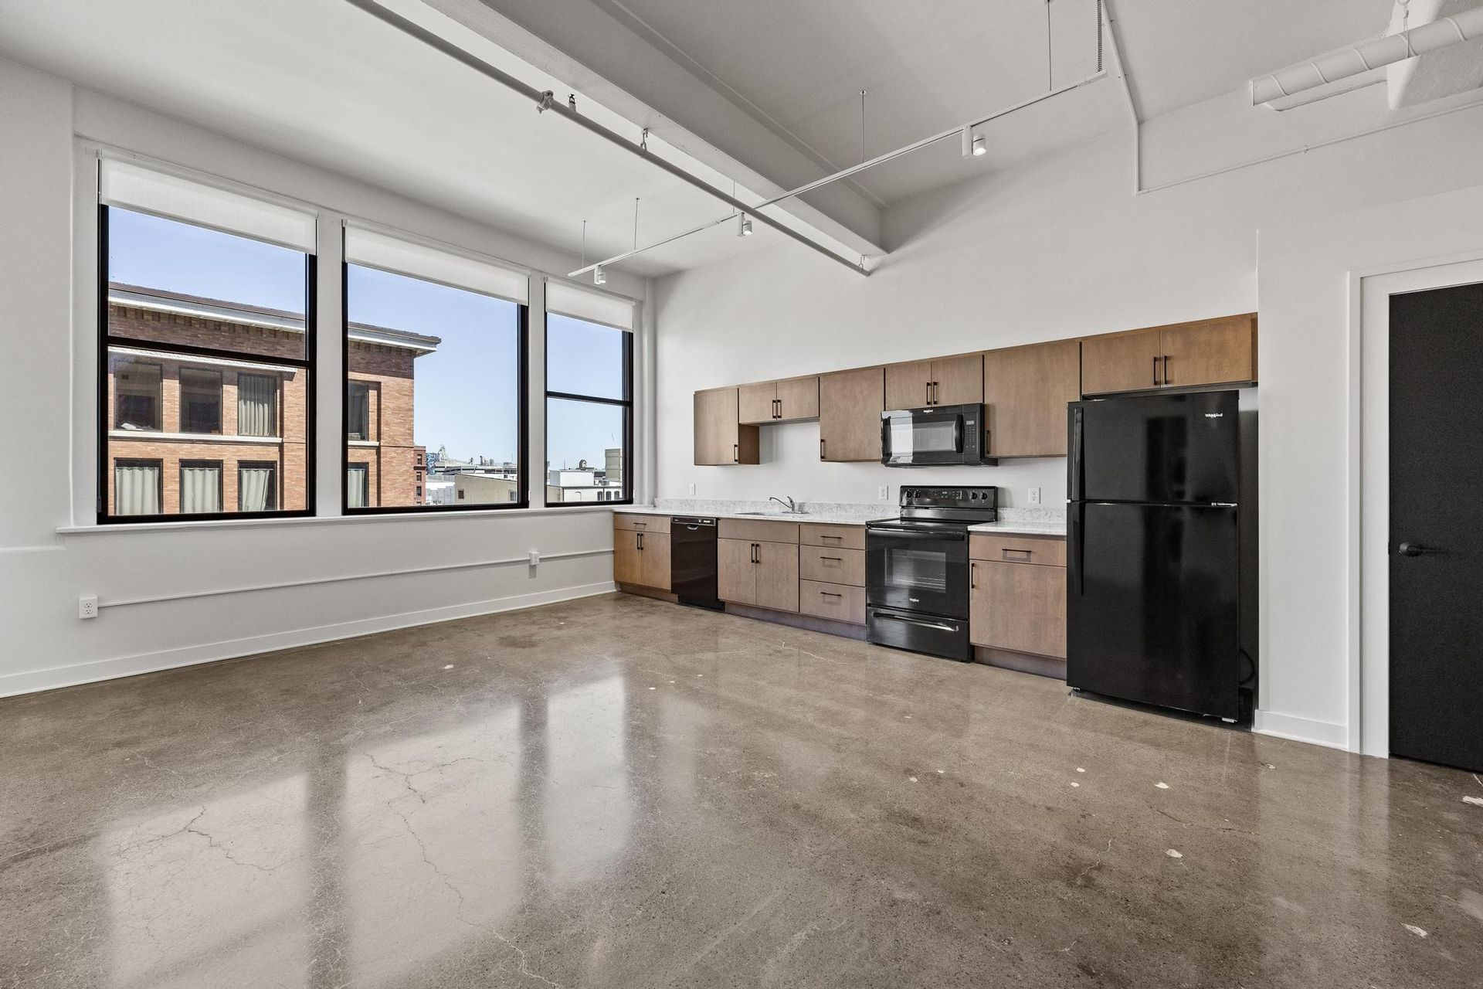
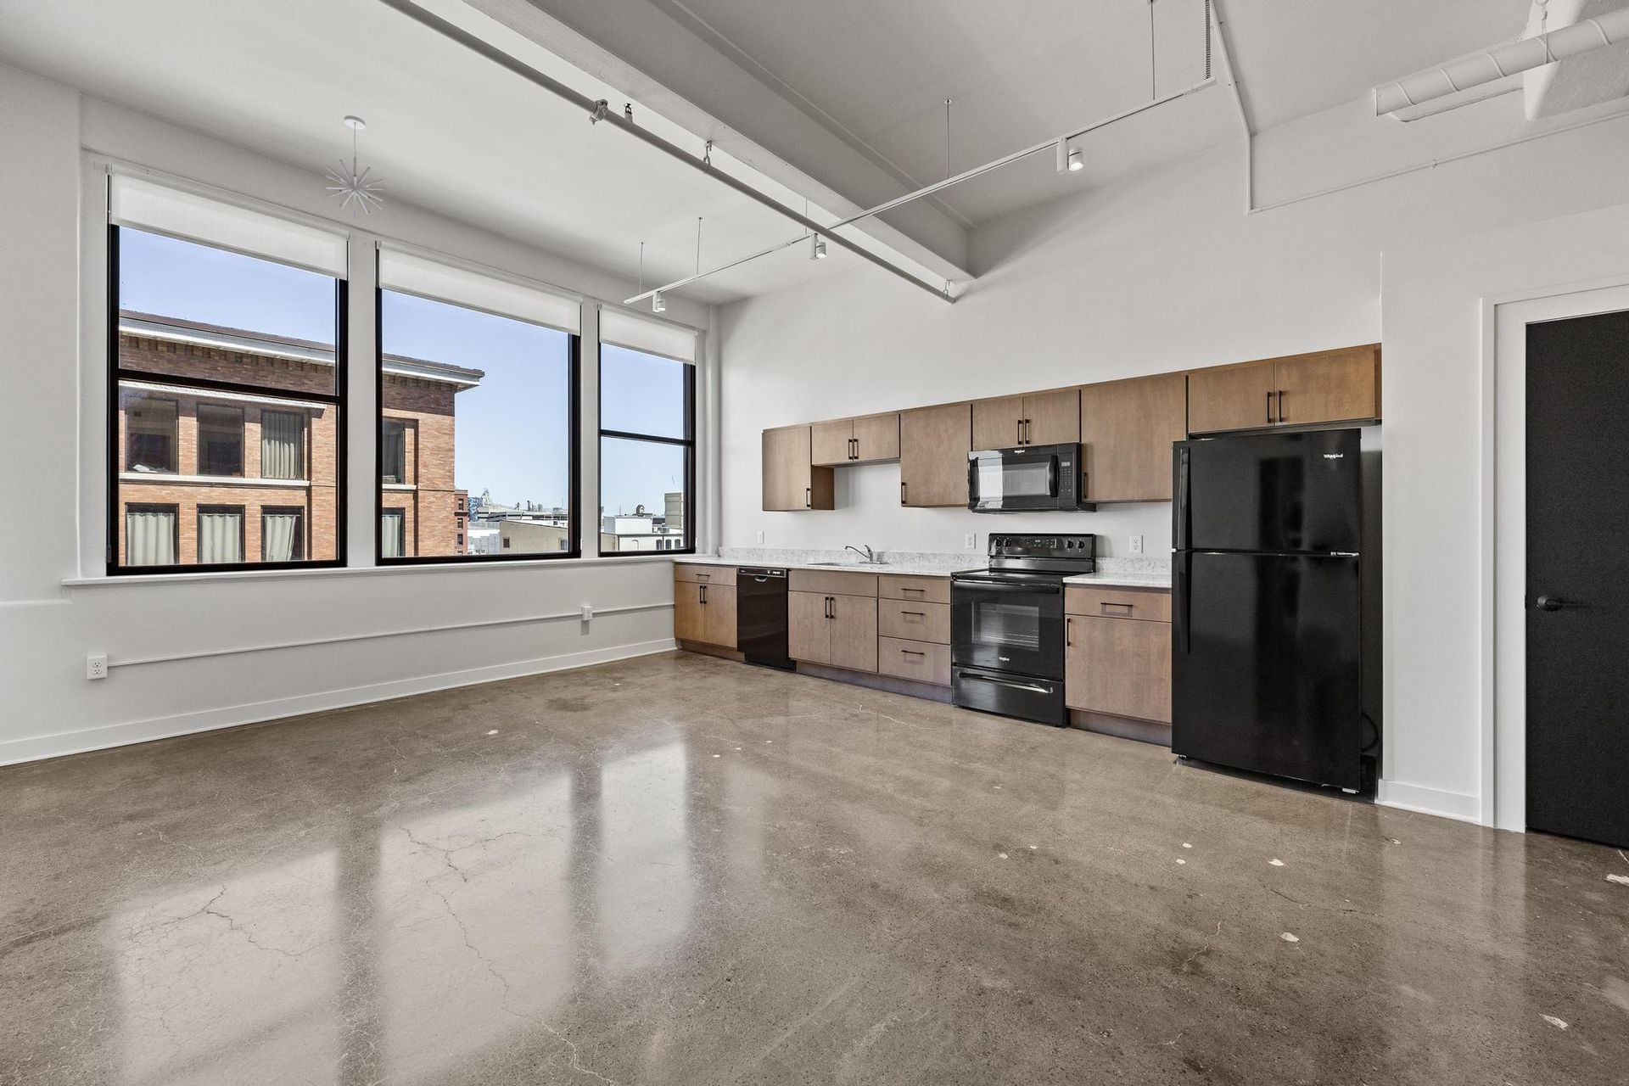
+ pendant light [324,114,385,219]
